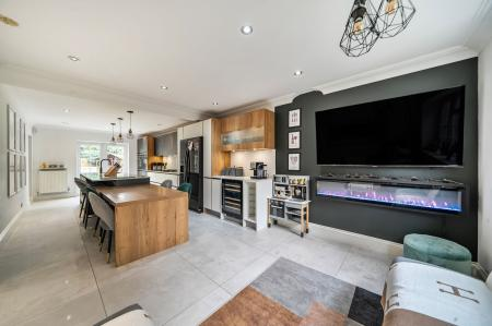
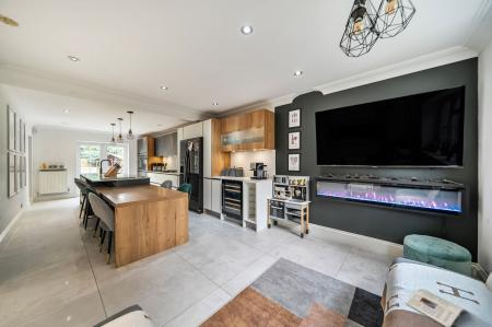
+ magazine [405,288,469,327]
